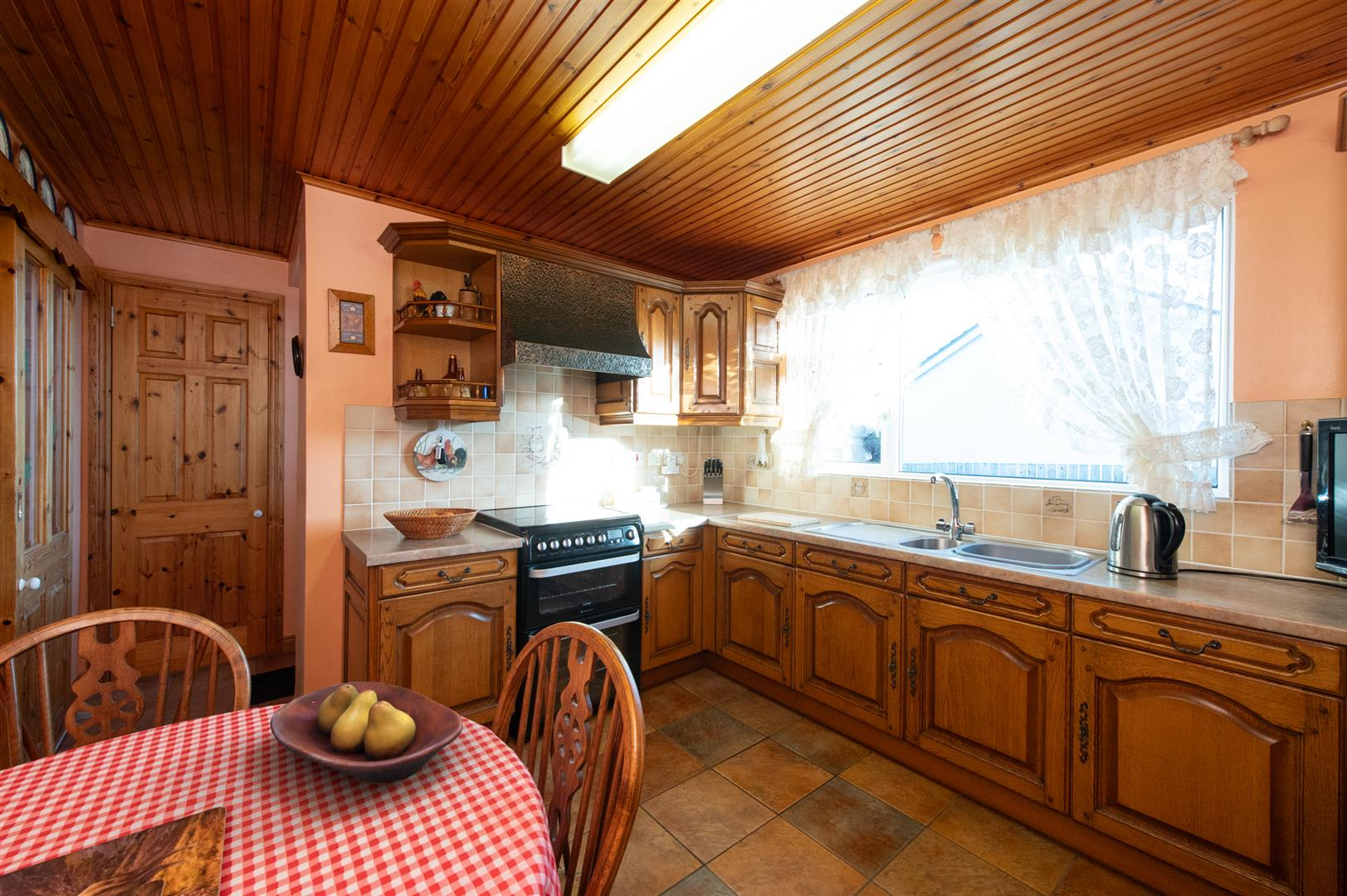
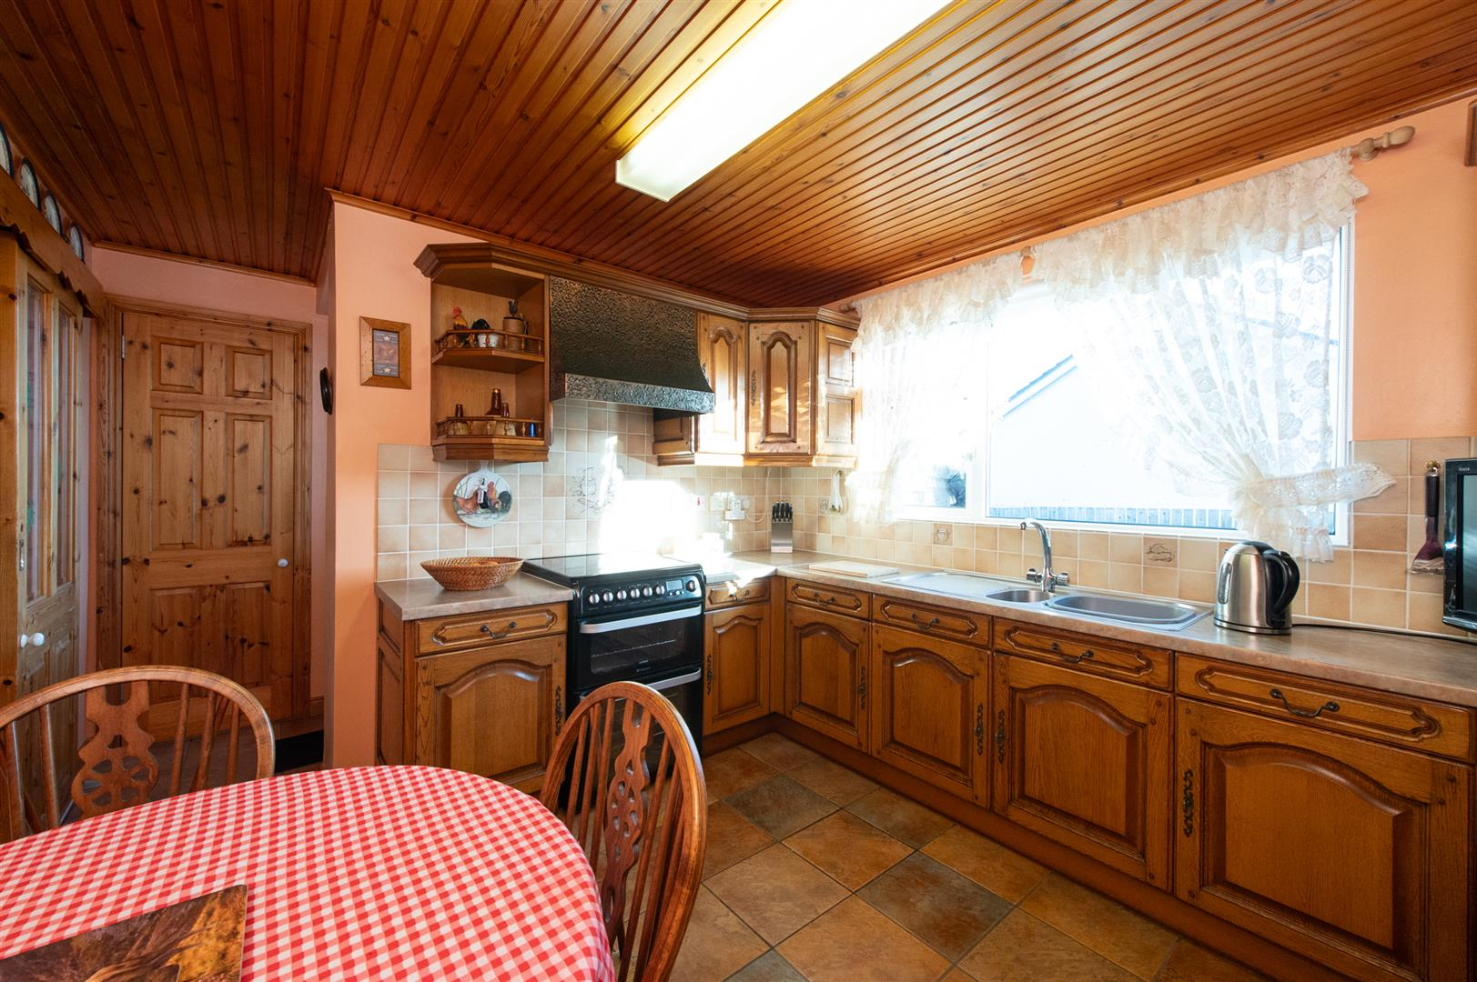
- fruit bowl [269,681,464,783]
